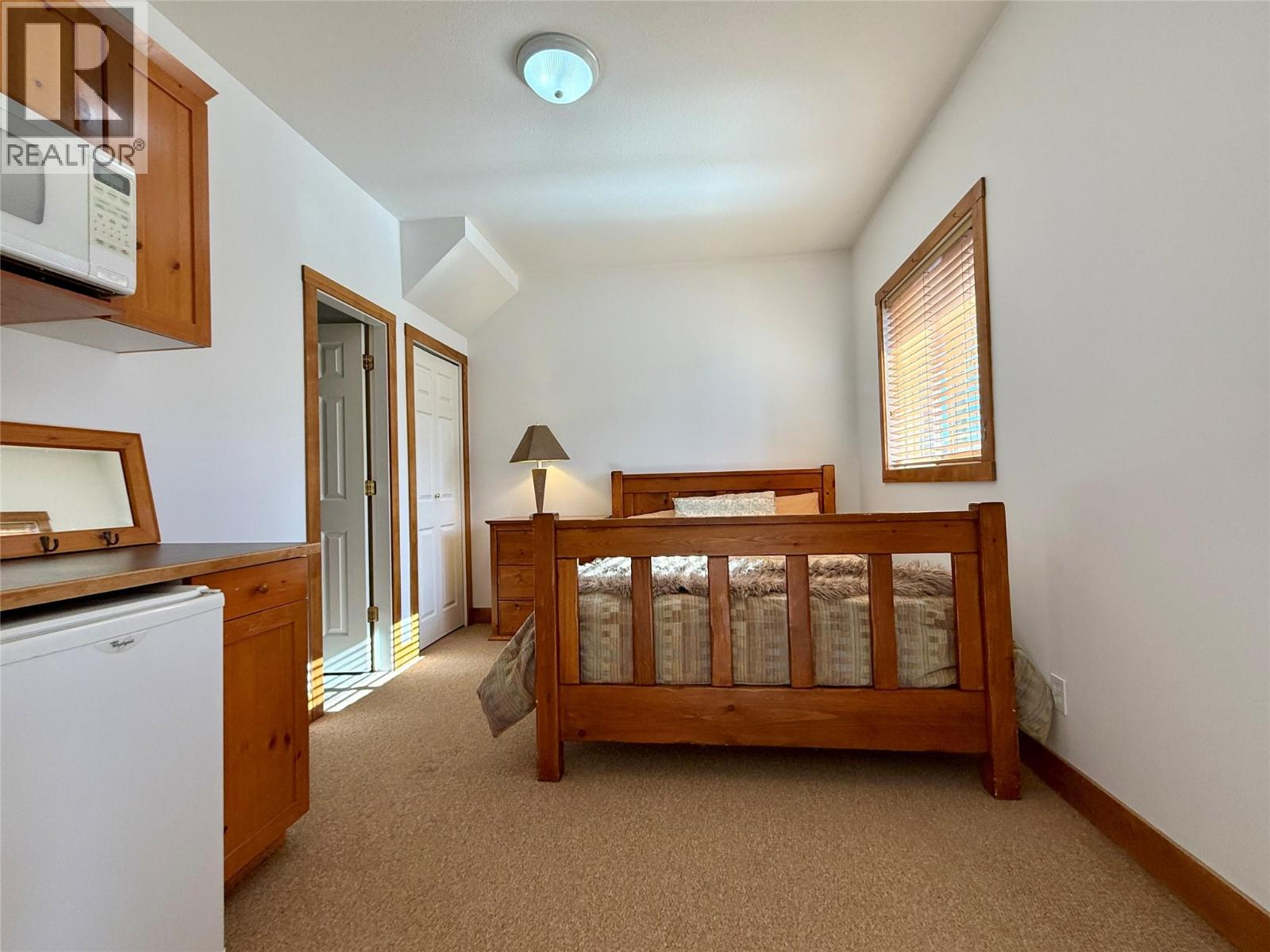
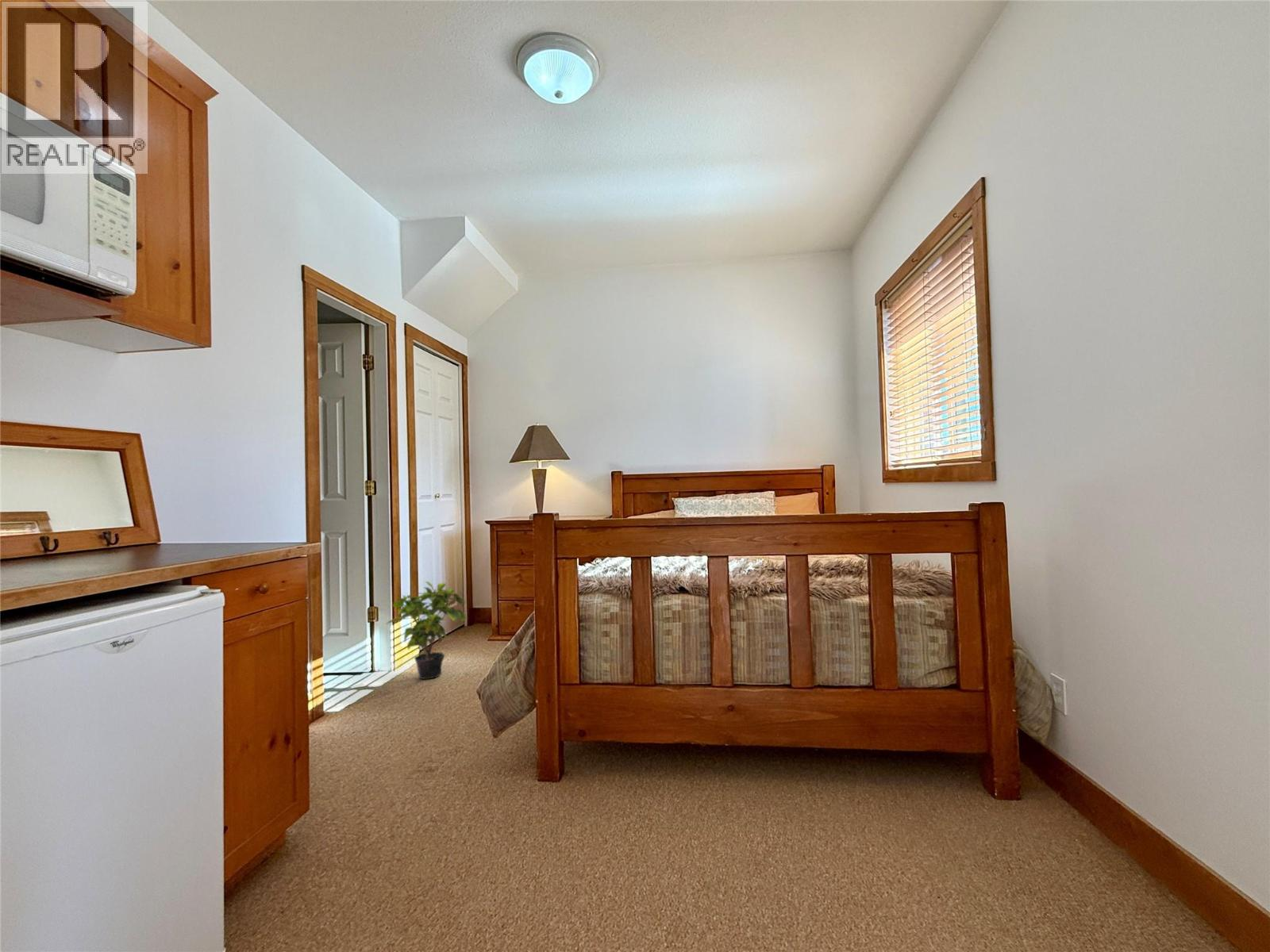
+ potted plant [385,581,468,680]
